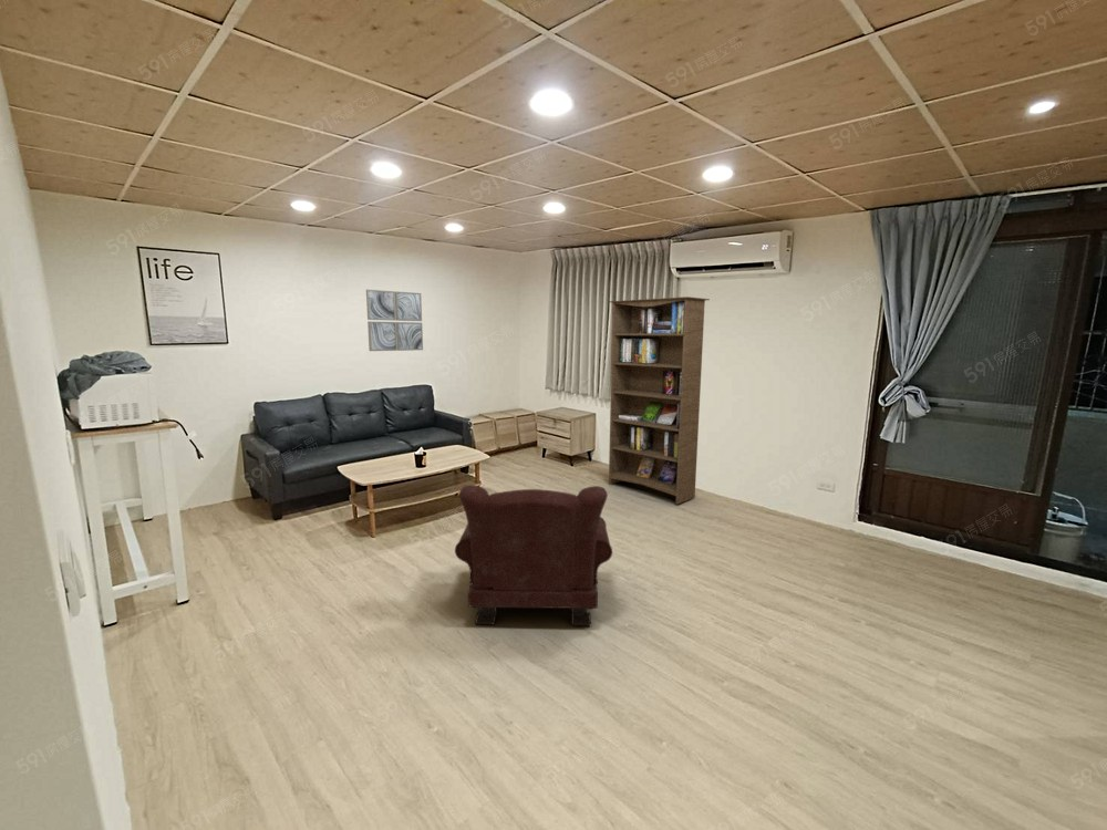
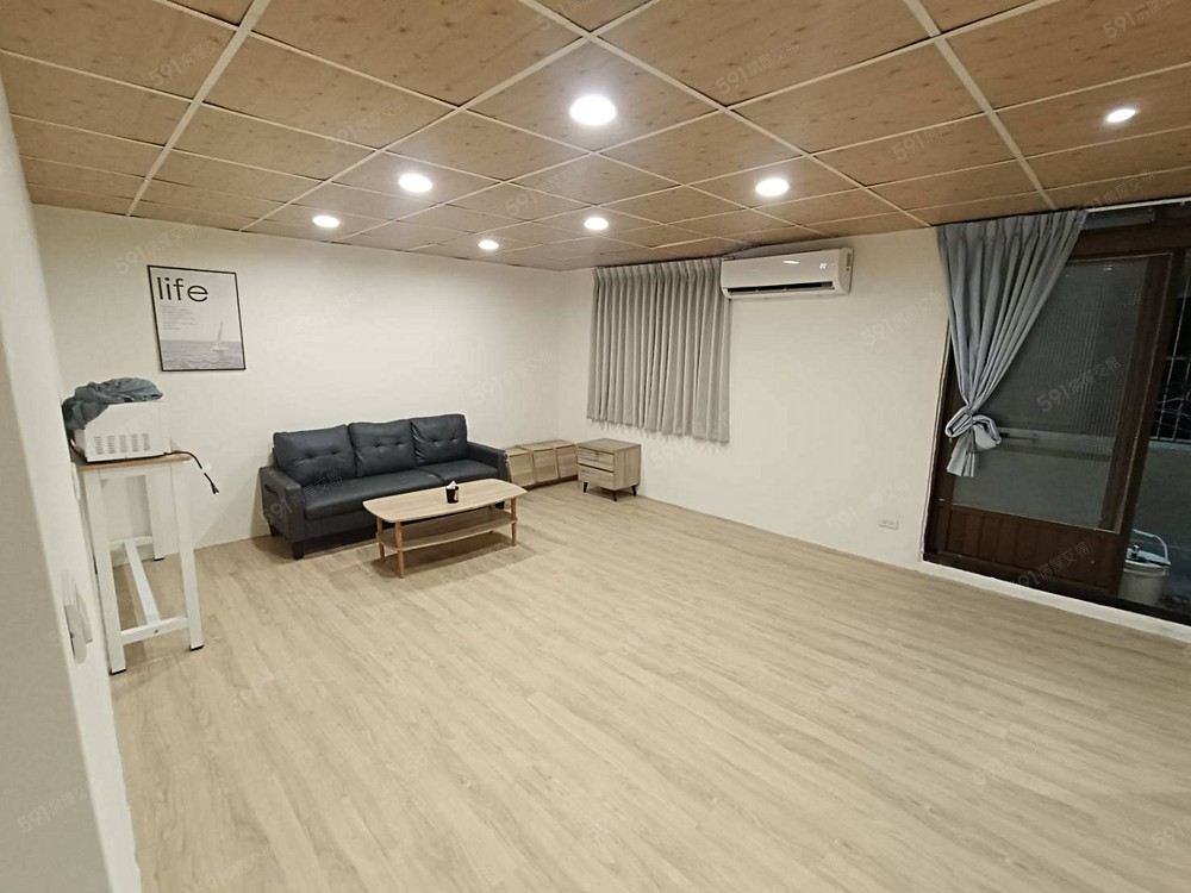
- bookcase [608,295,711,506]
- wall art [365,289,424,352]
- armchair [454,484,613,626]
